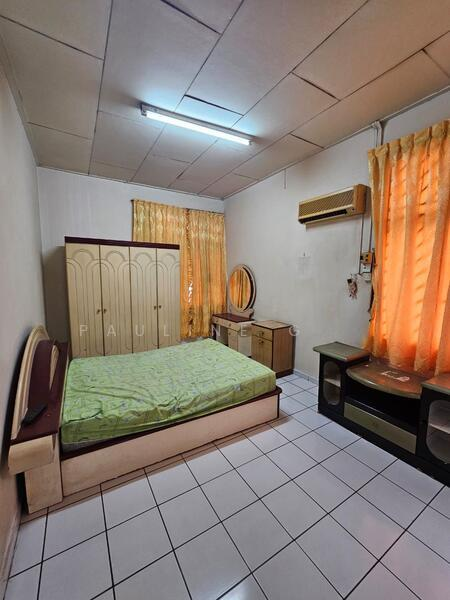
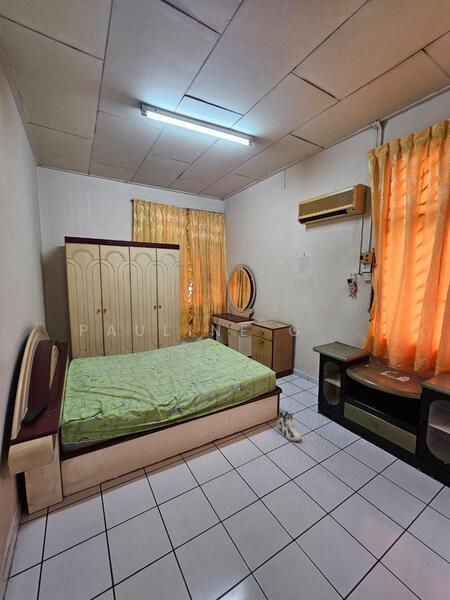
+ sneaker [275,410,302,442]
